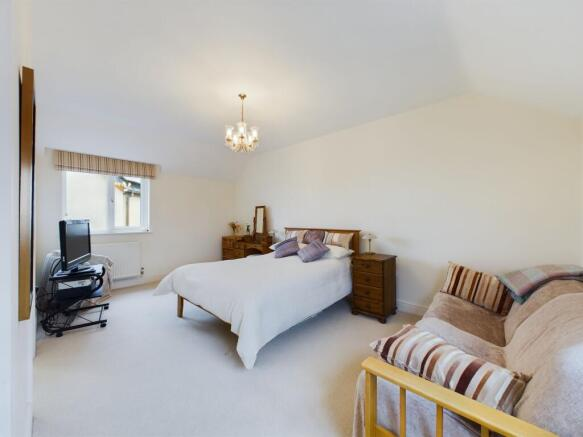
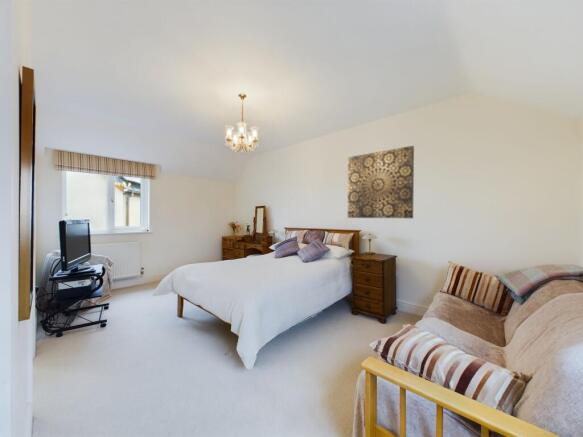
+ wall art [347,145,415,219]
